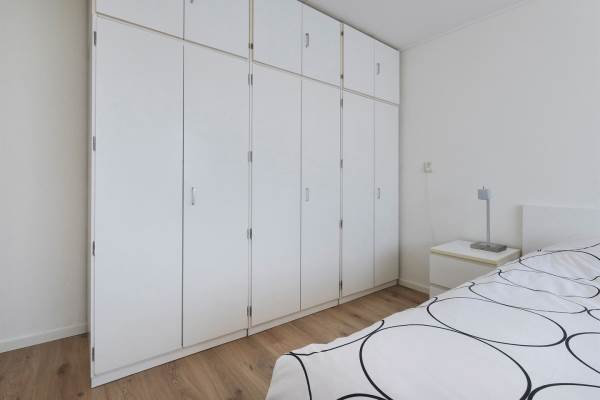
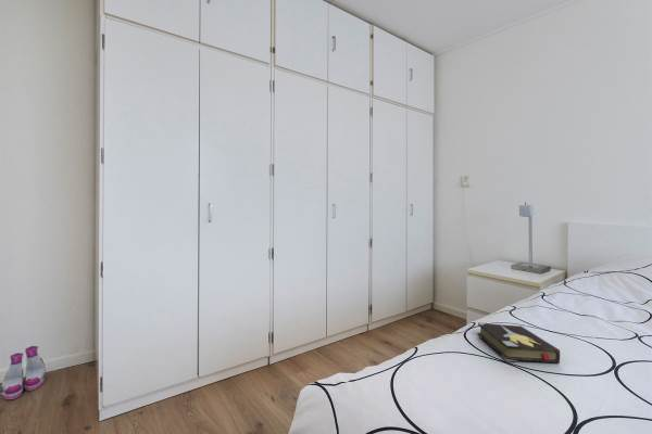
+ boots [0,345,47,400]
+ hardback book [476,321,561,365]
